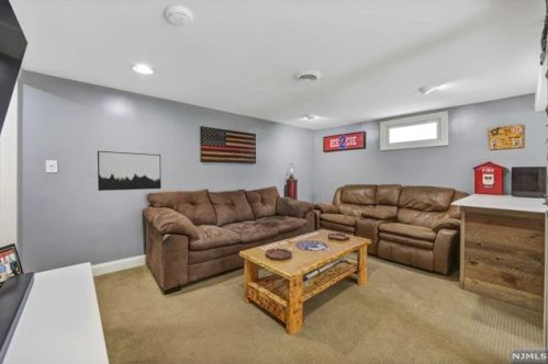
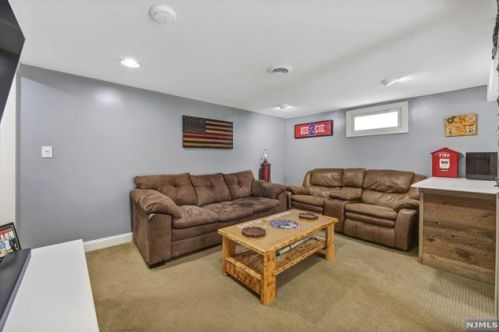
- wall art [97,150,163,192]
